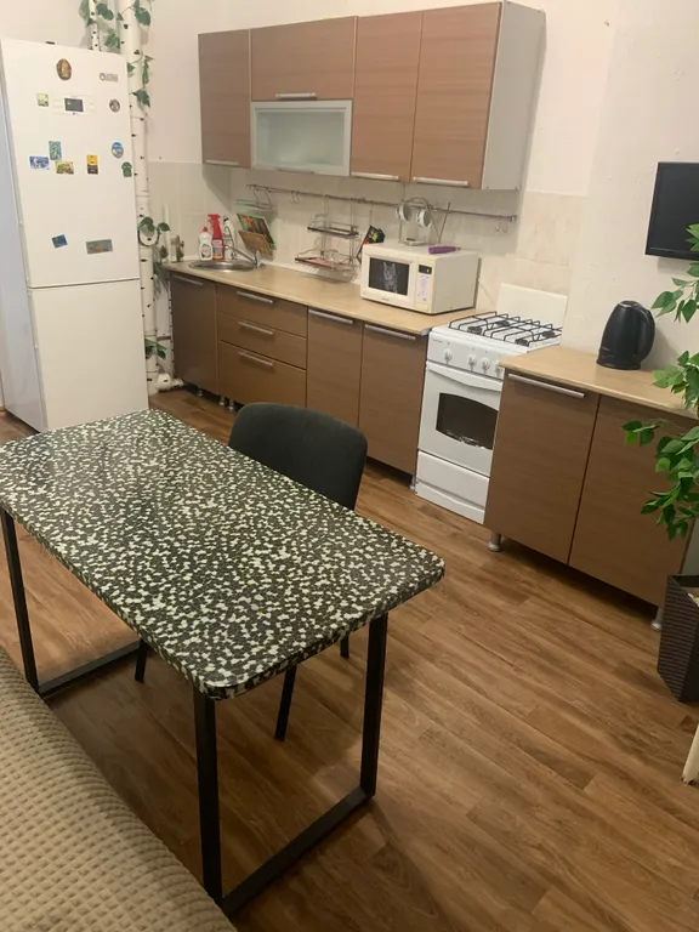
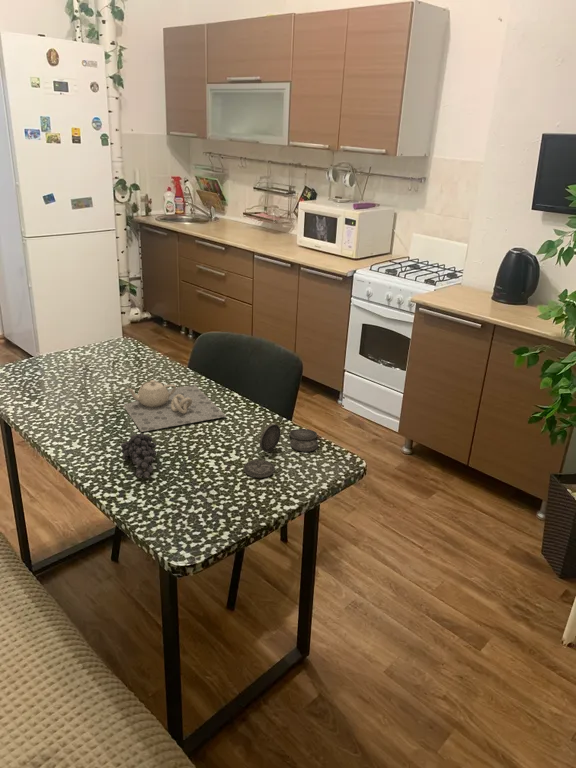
+ fruit [120,432,158,479]
+ plate [243,423,319,478]
+ teapot [122,379,227,433]
